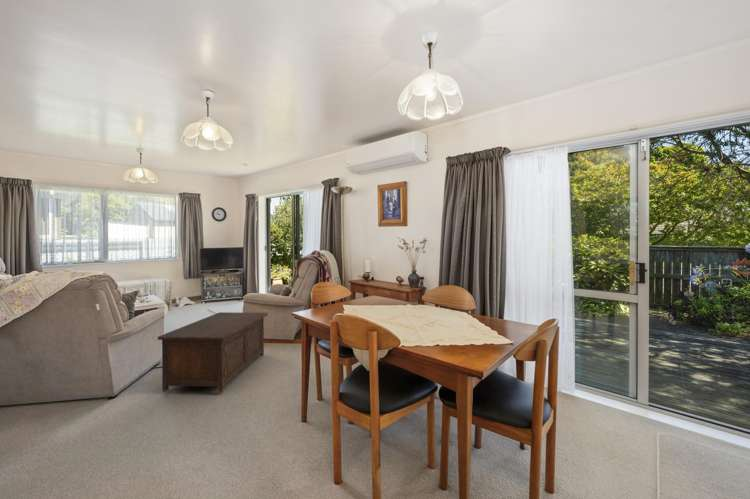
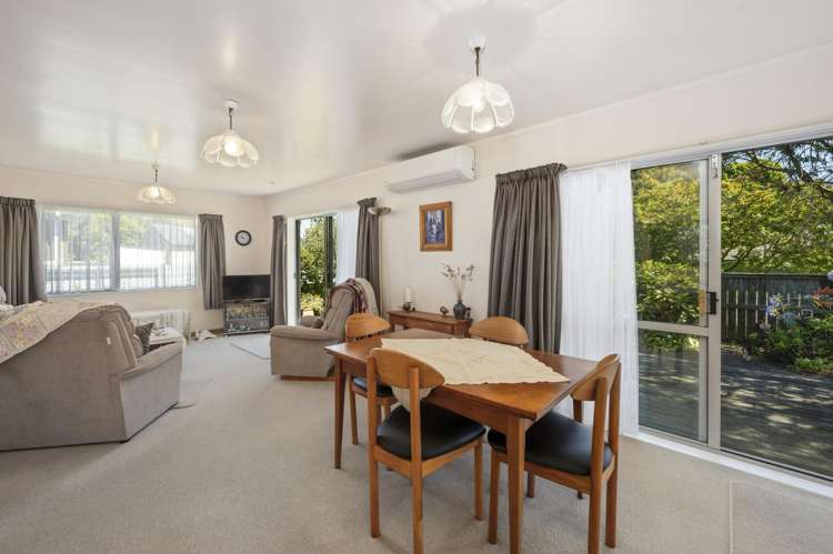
- cabinet [157,311,269,394]
